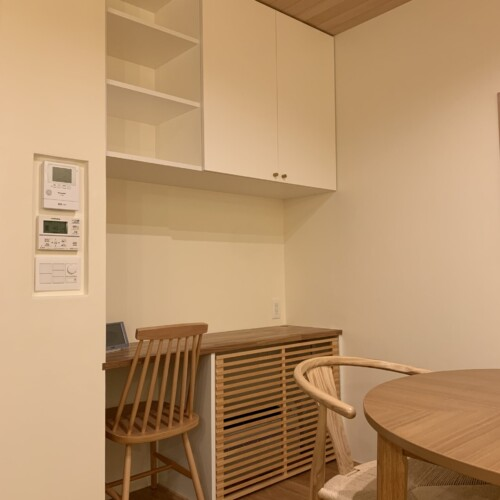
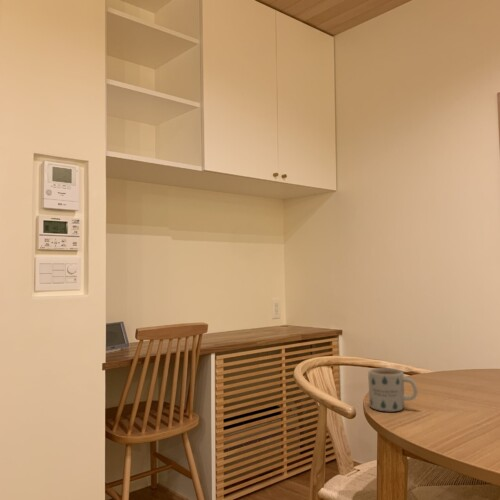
+ mug [367,367,419,413]
